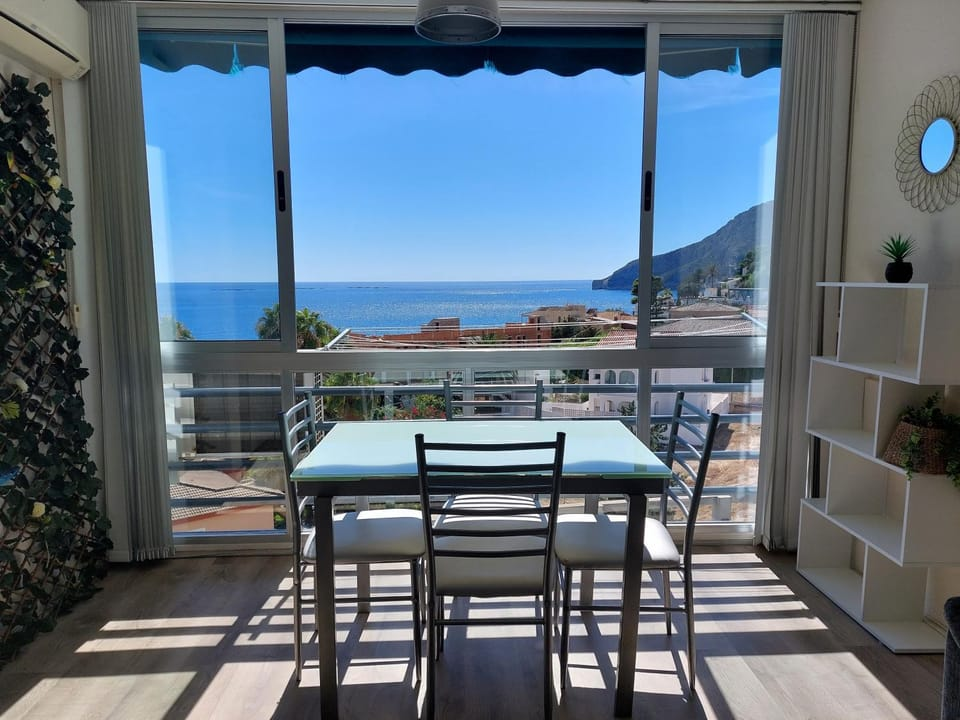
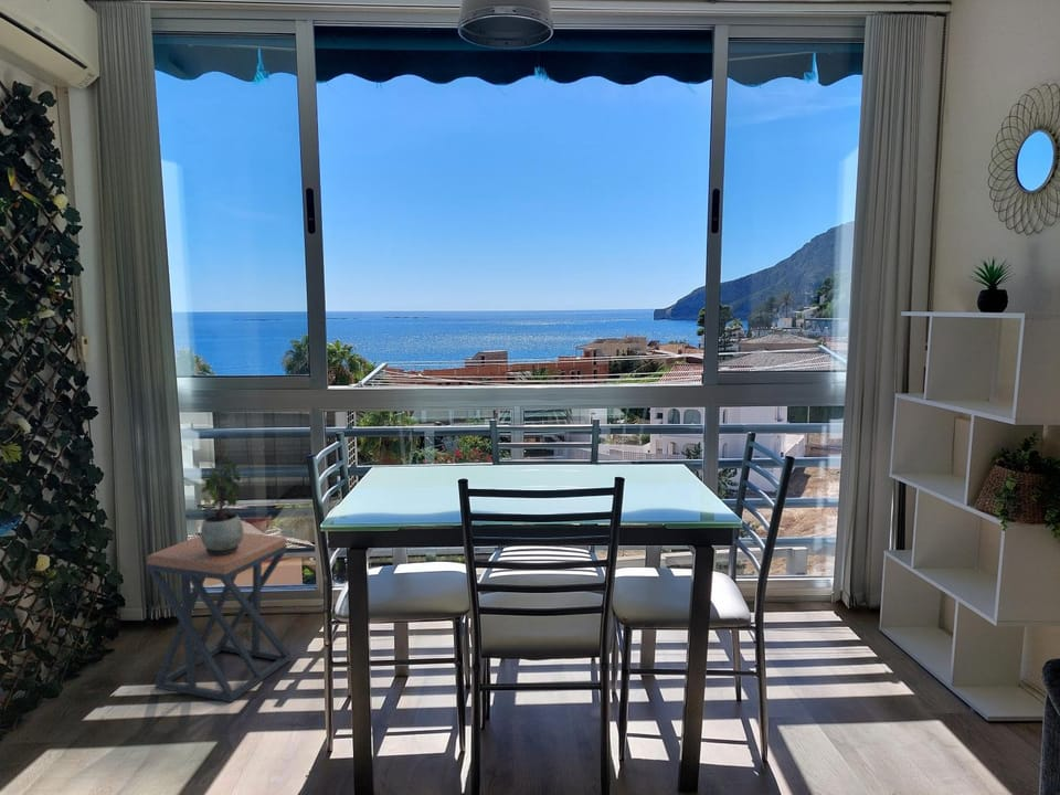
+ potted plant [199,454,245,555]
+ stool [146,532,293,703]
